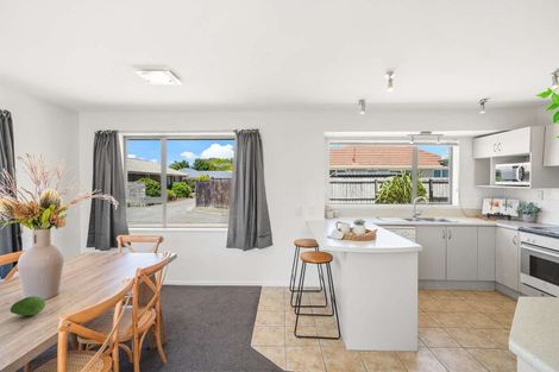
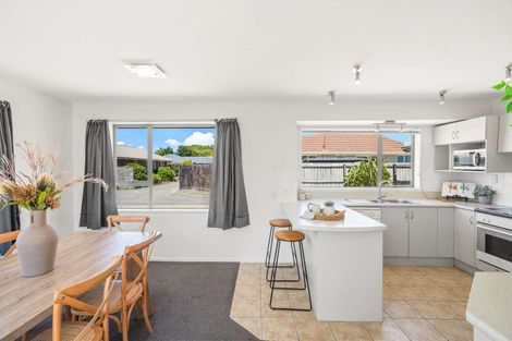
- fruit [10,295,46,317]
